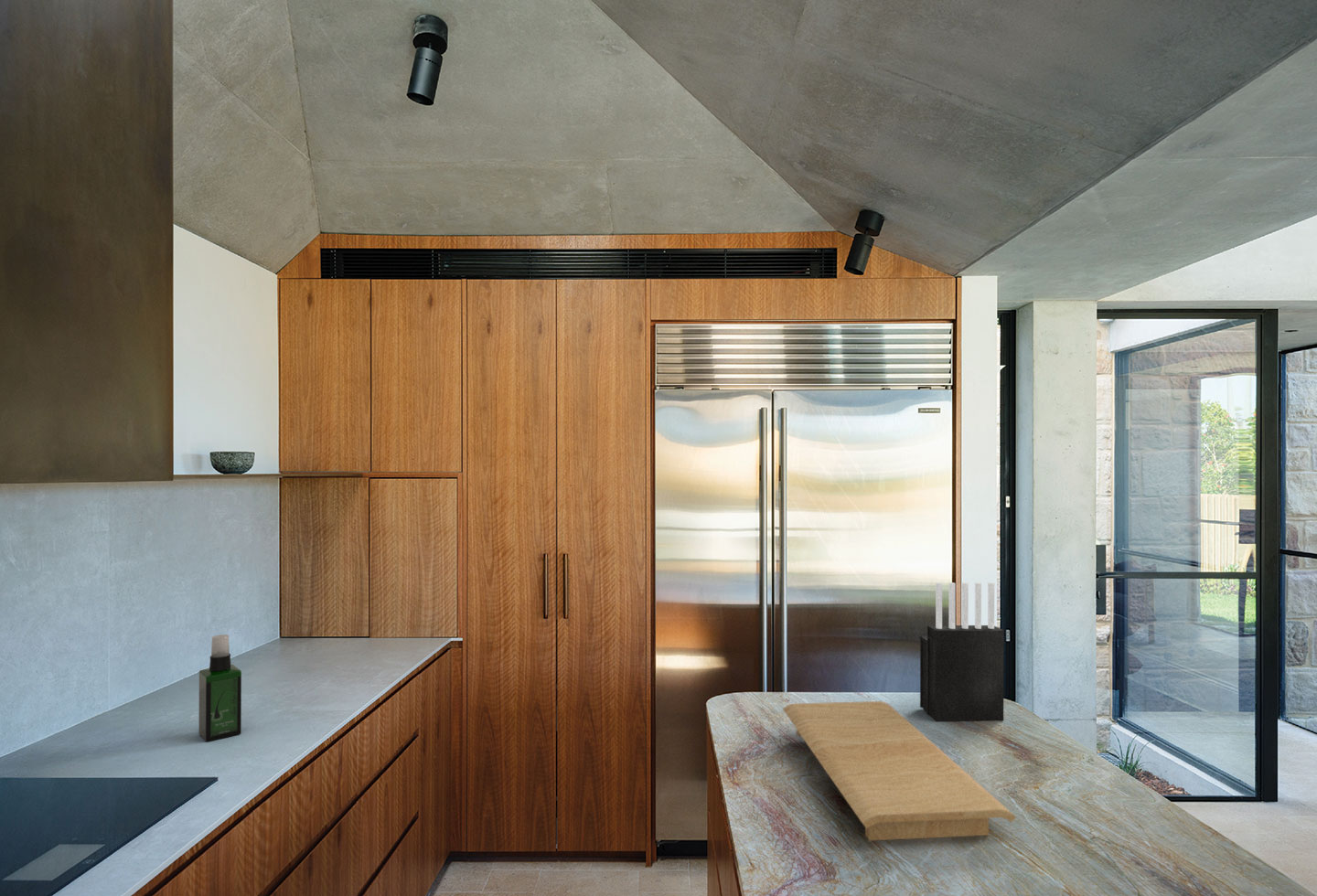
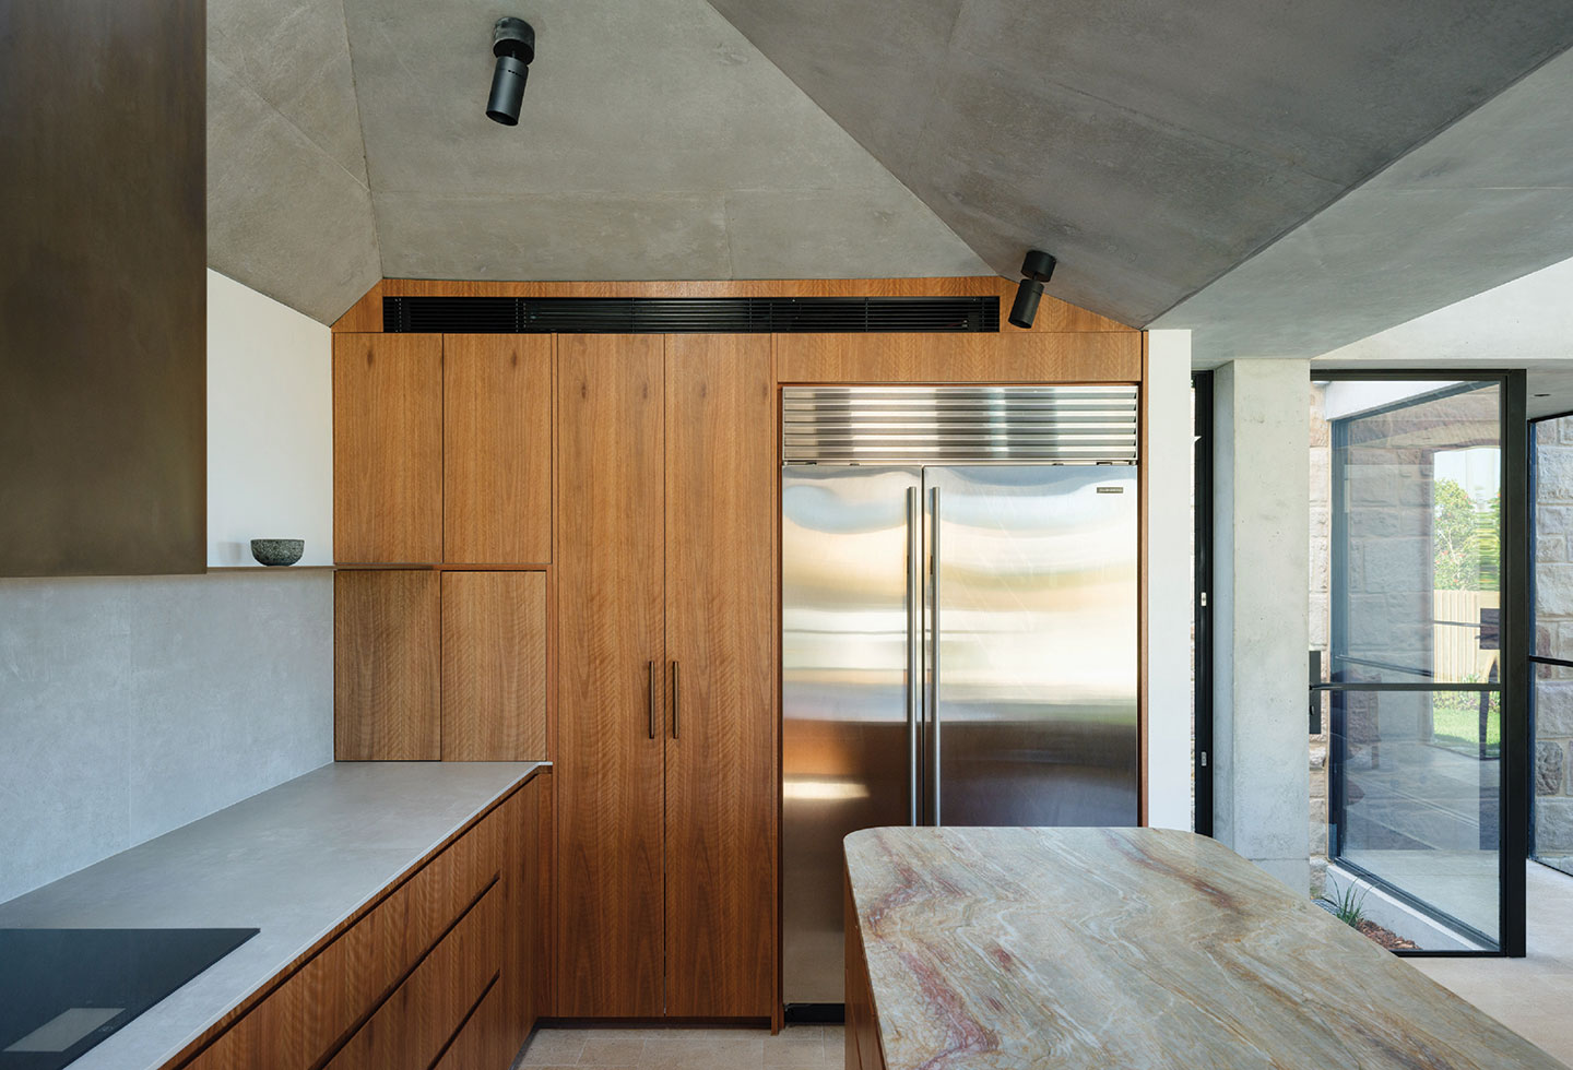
- knife block [919,581,1004,722]
- cutting board [782,700,1017,841]
- spray bottle [198,634,242,743]
